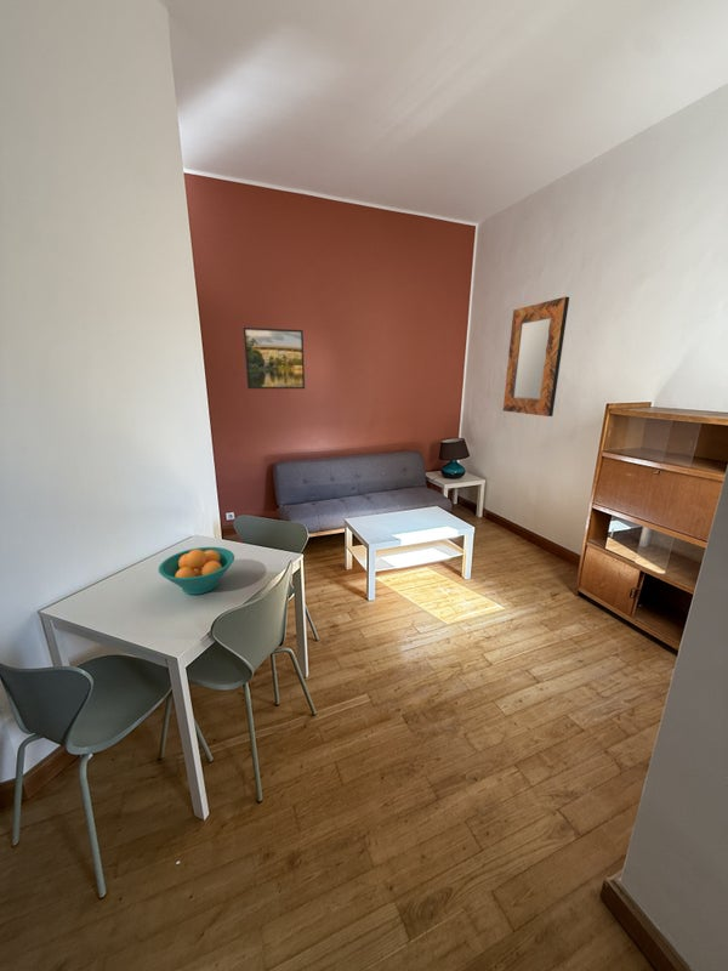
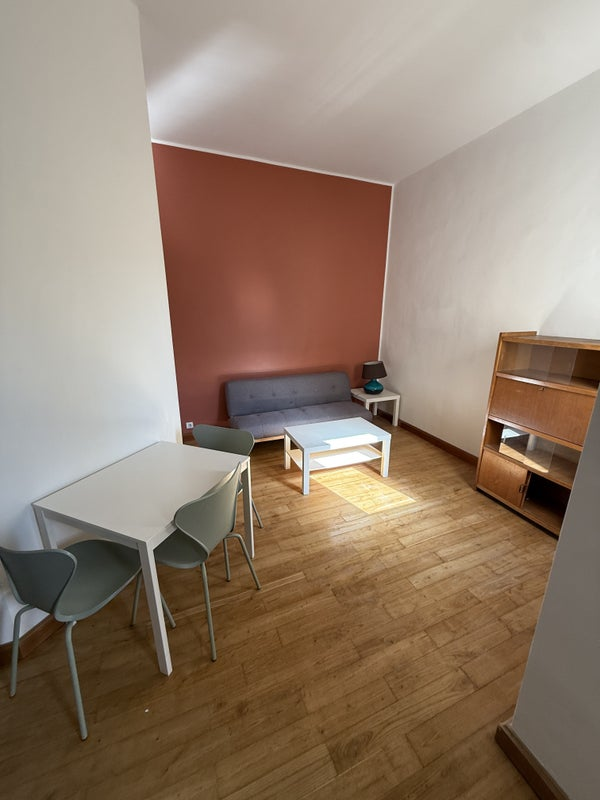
- fruit bowl [158,546,235,596]
- home mirror [502,296,570,418]
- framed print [243,326,306,390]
